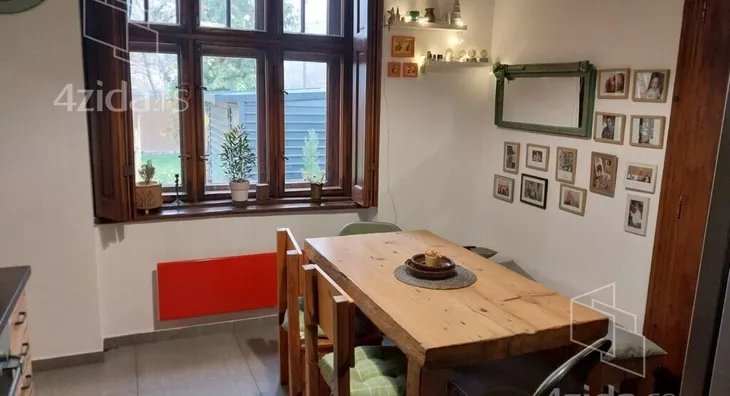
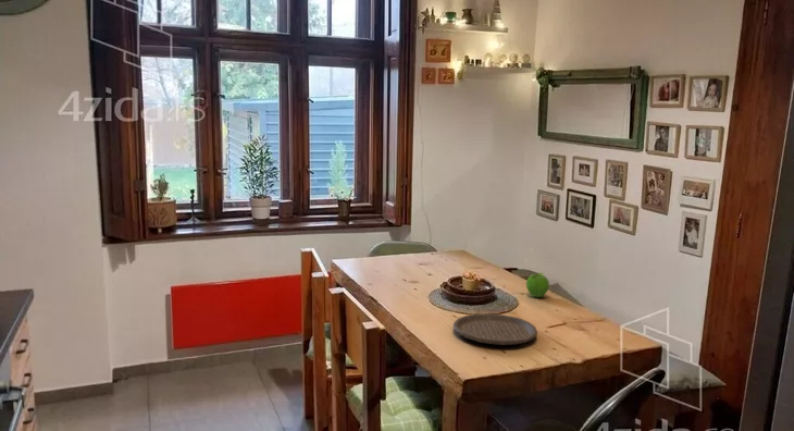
+ plate [452,312,538,346]
+ fruit [525,272,550,298]
